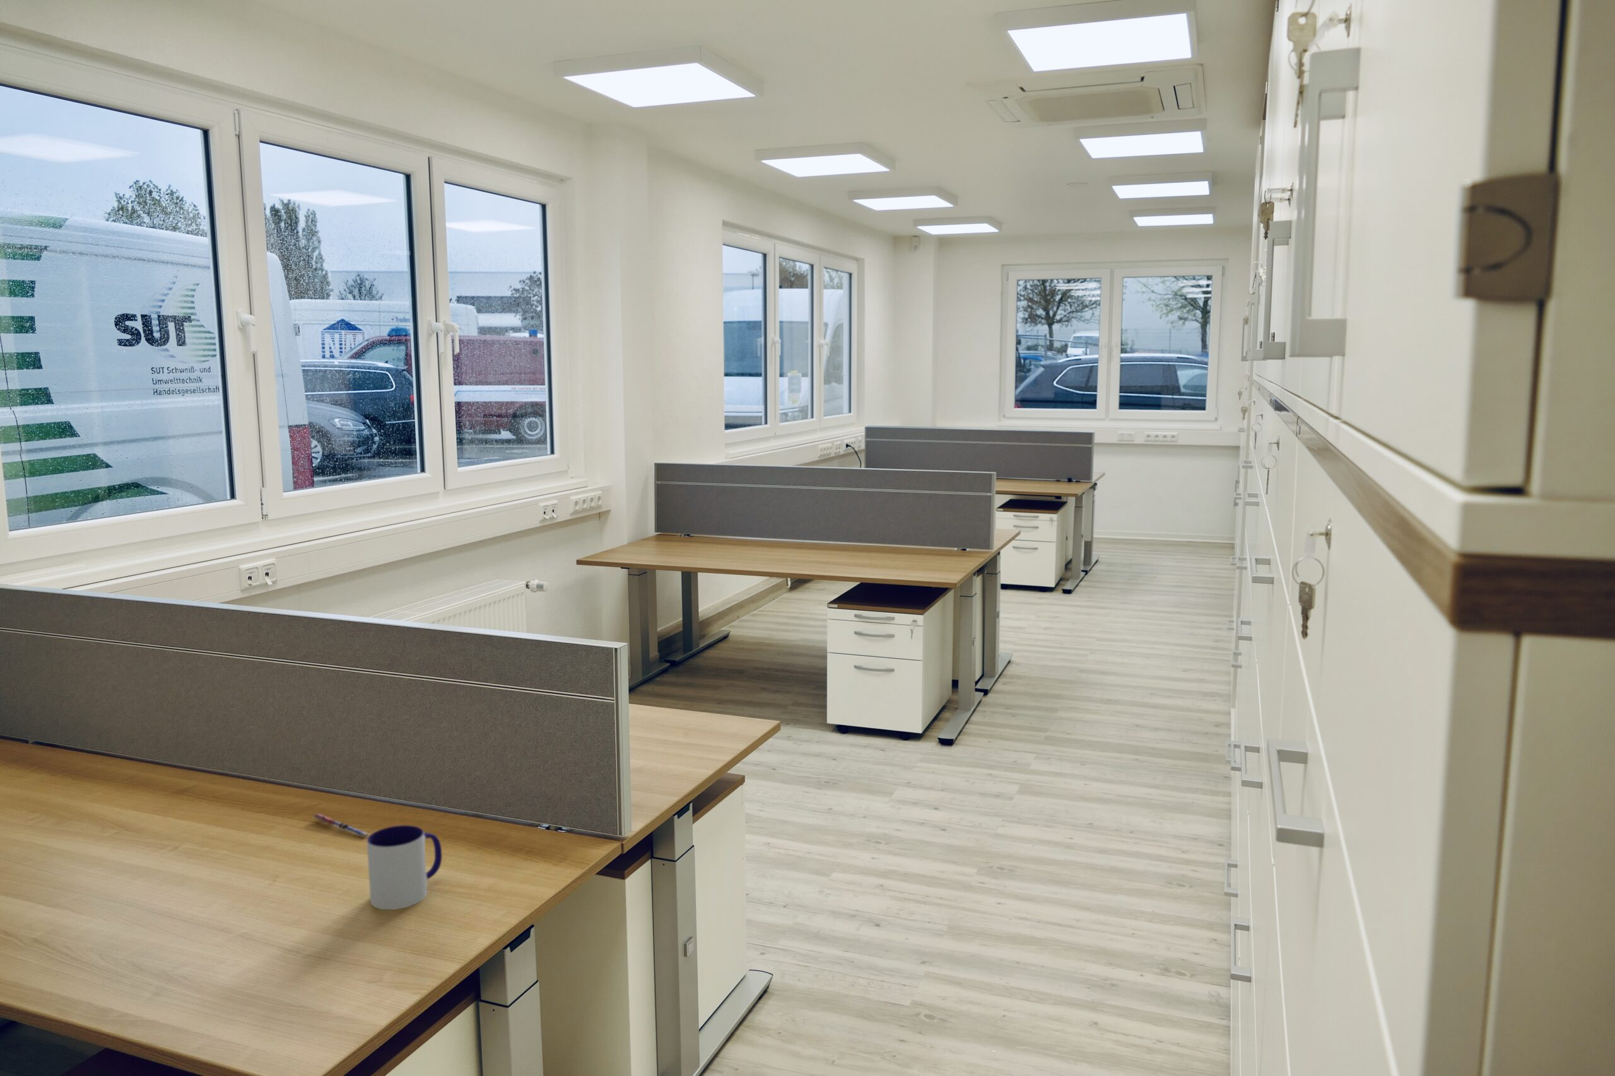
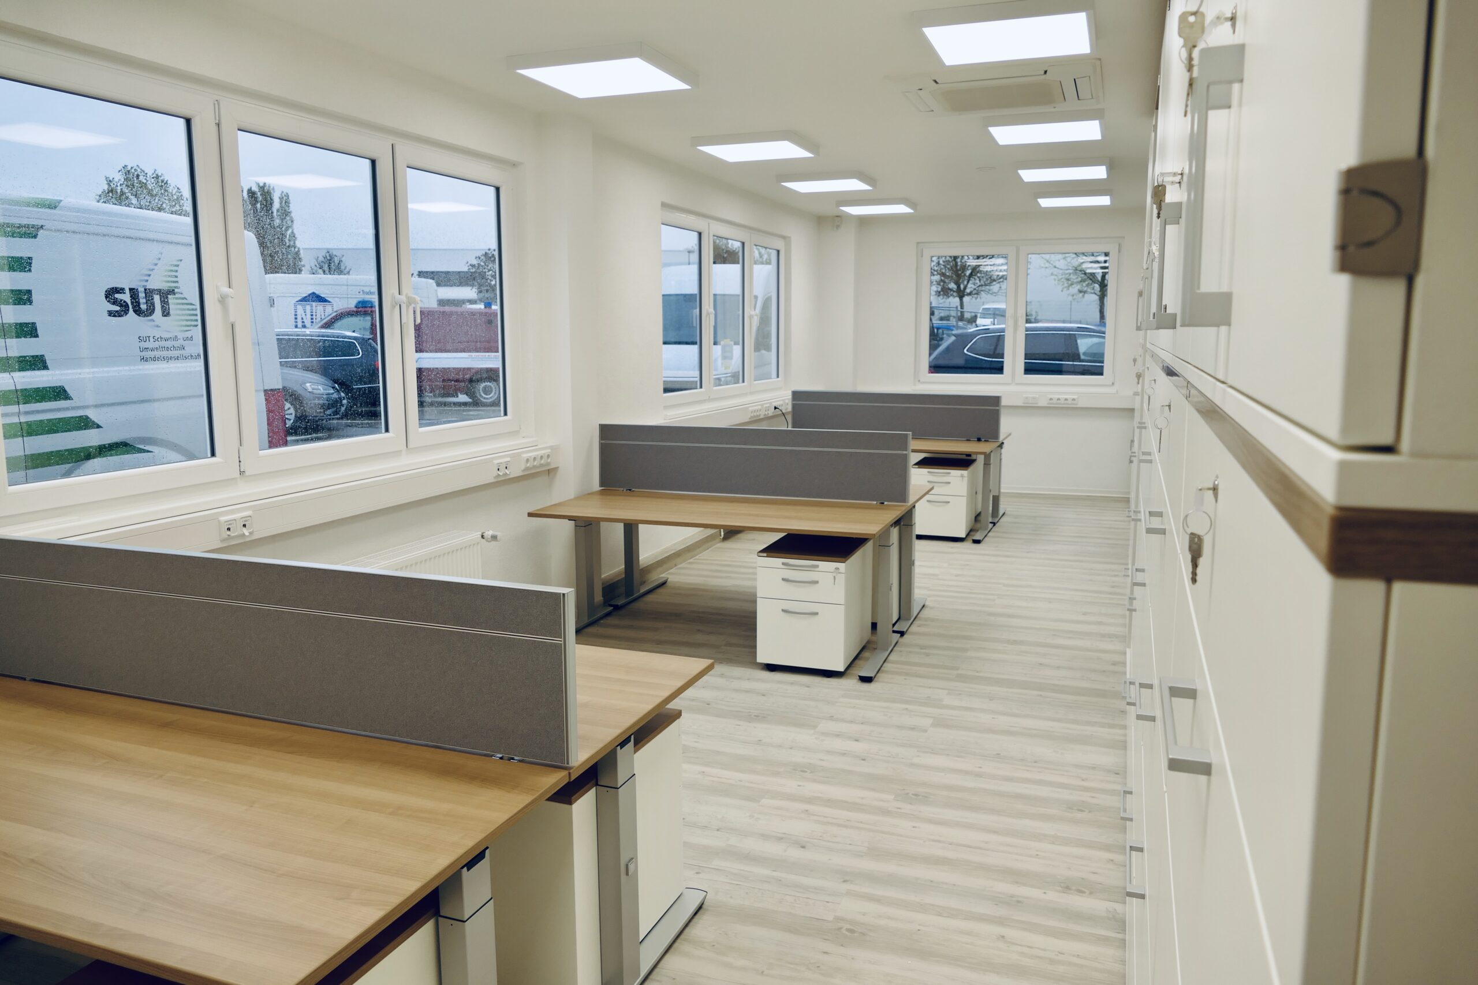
- mug [366,825,443,910]
- pen [312,813,370,838]
